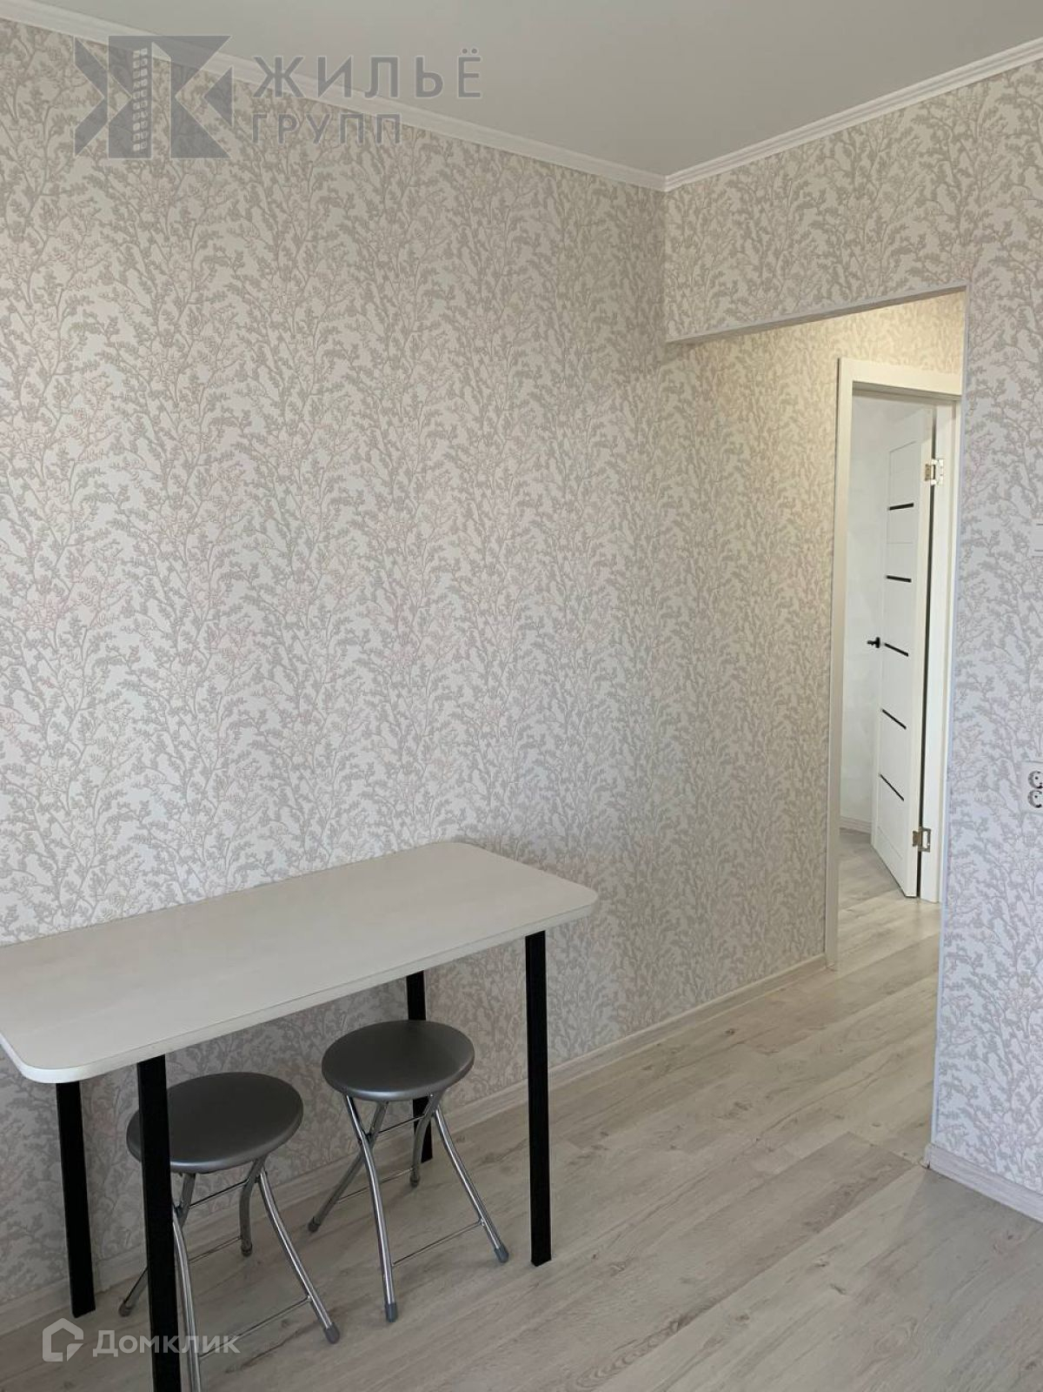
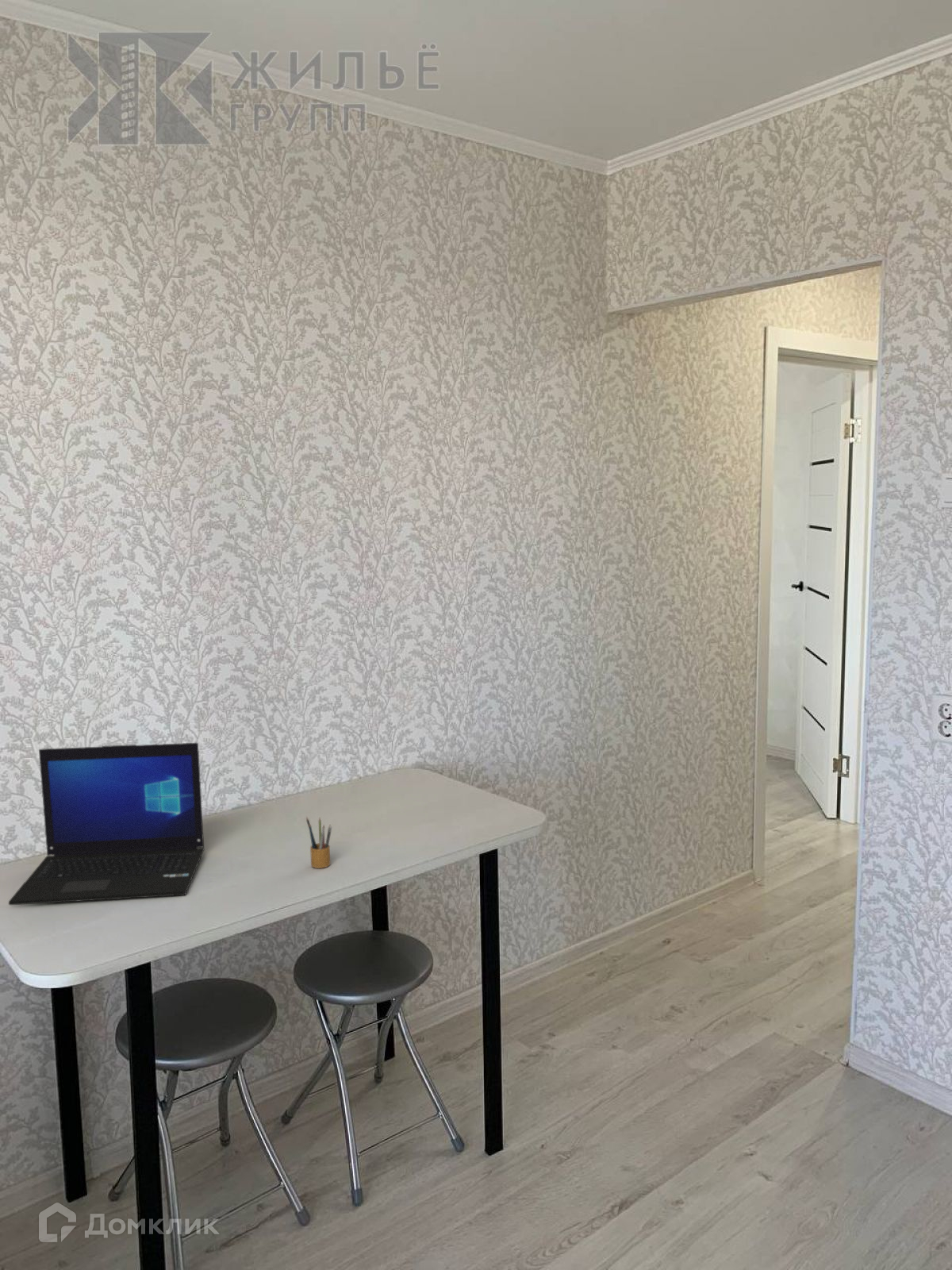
+ laptop [8,742,205,906]
+ pencil box [305,816,333,869]
